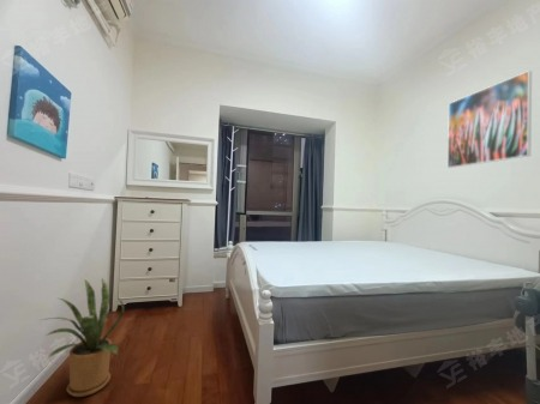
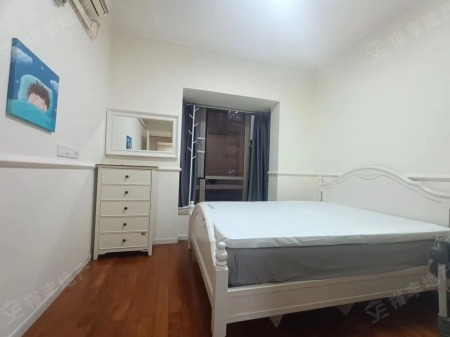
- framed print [446,70,533,169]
- house plant [41,277,126,398]
